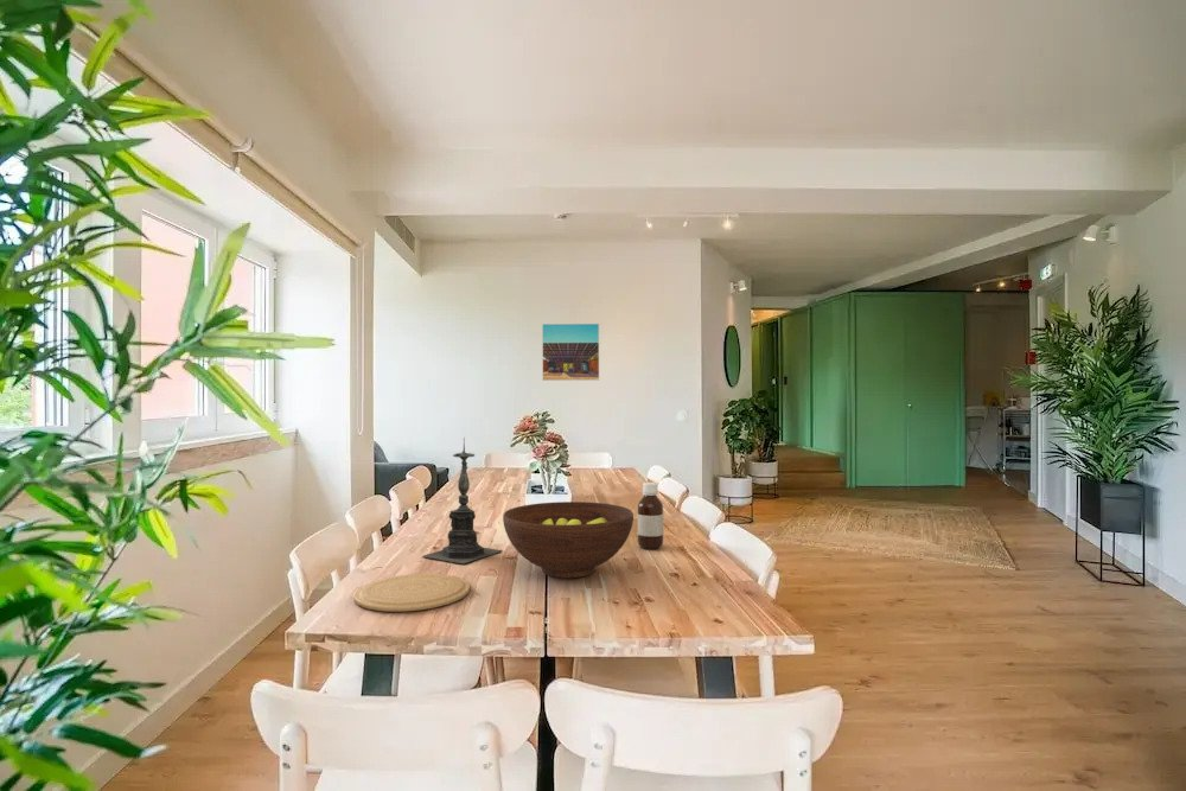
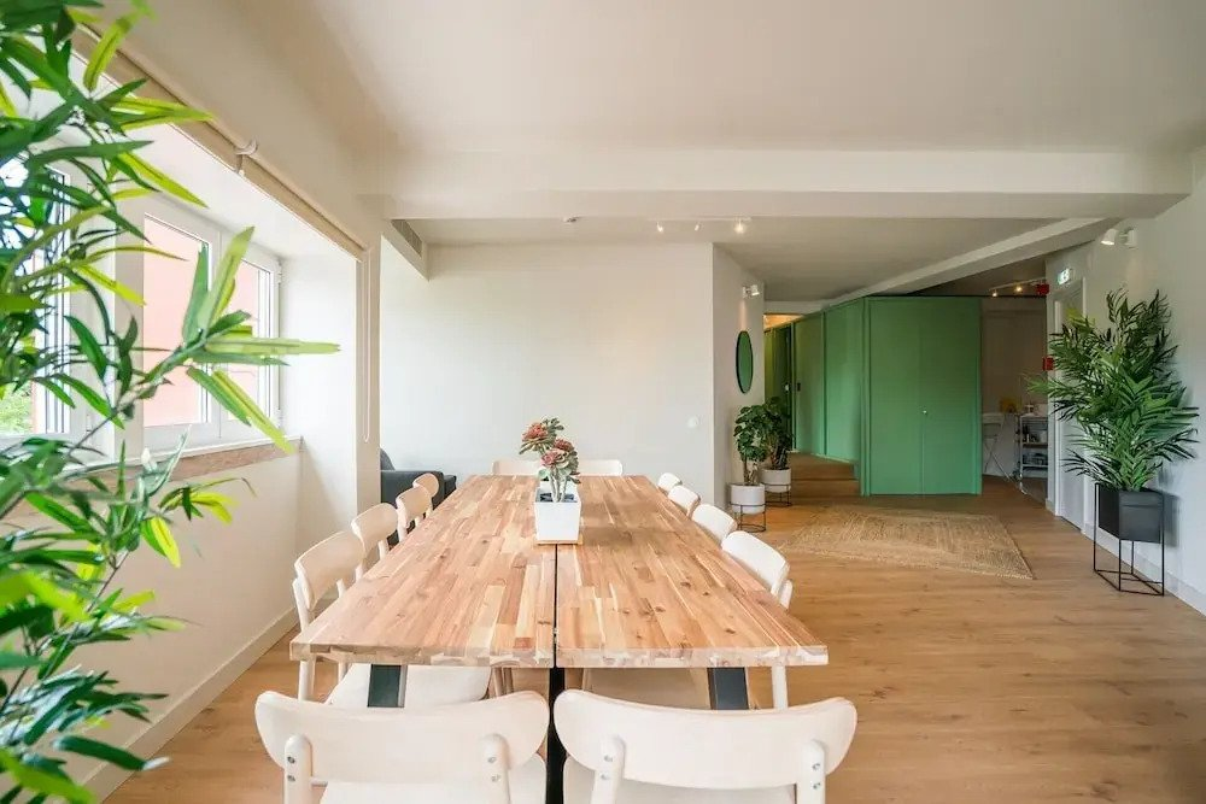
- bottle [637,481,664,550]
- candle holder [422,436,504,564]
- fruit bowl [502,500,635,579]
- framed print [541,323,600,382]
- plate [352,573,471,613]
